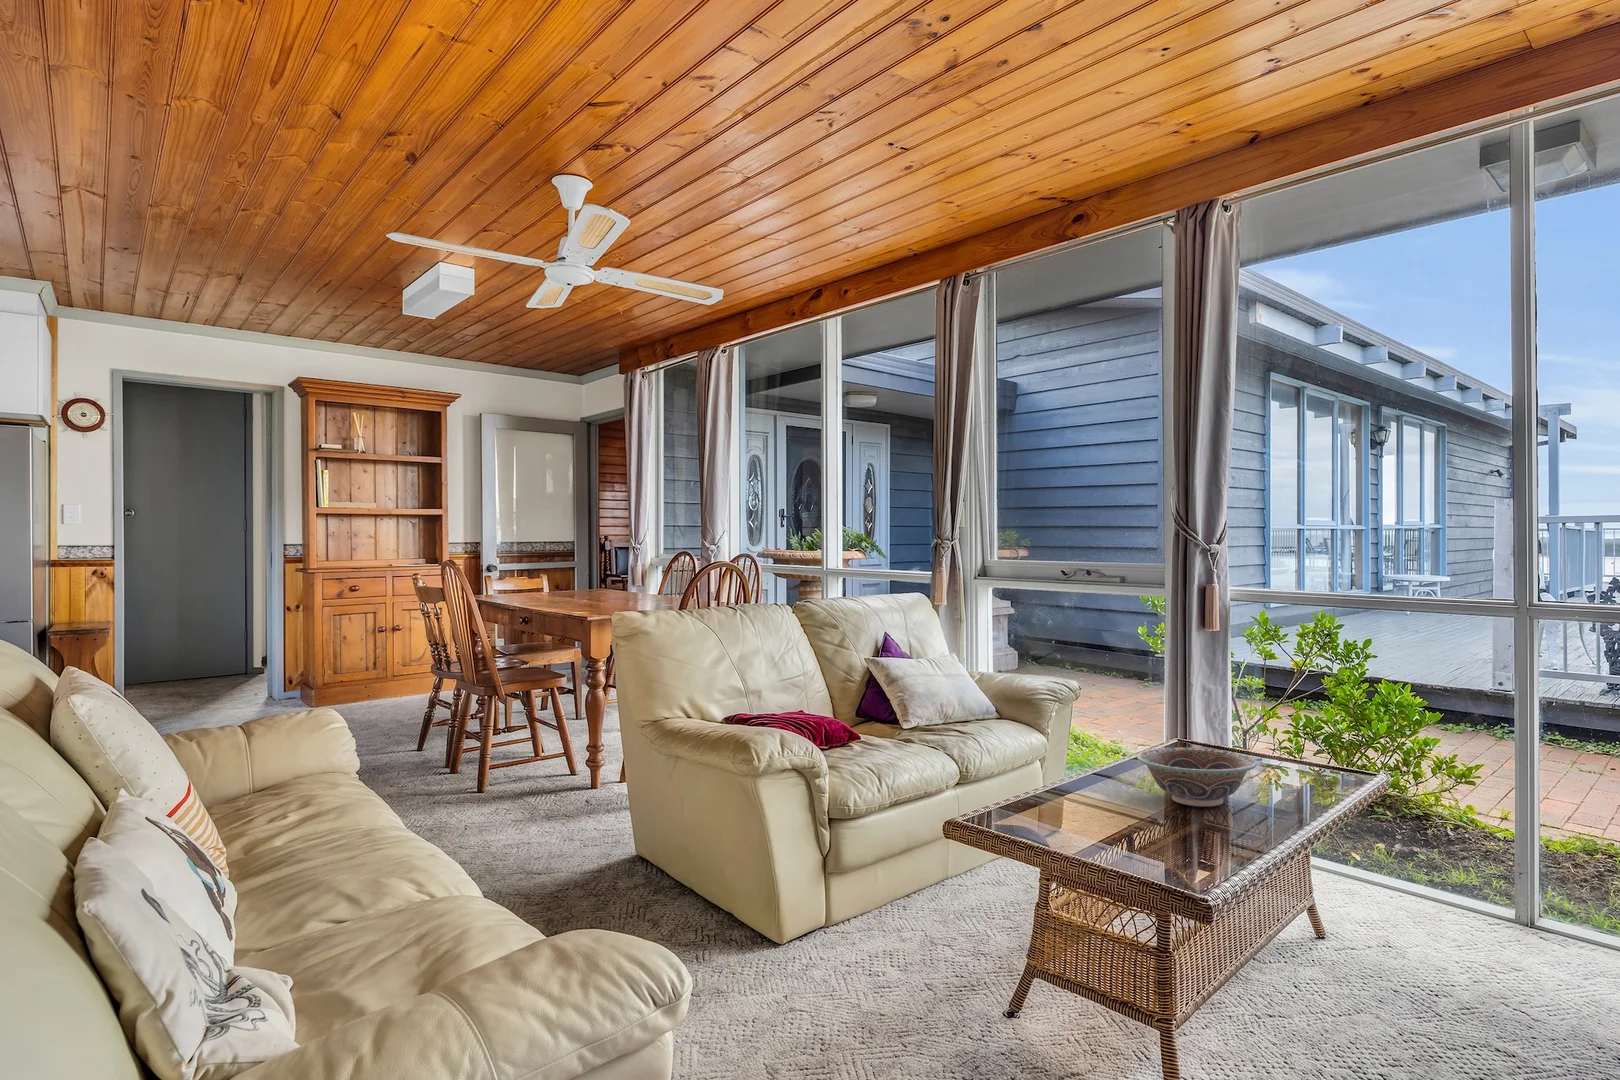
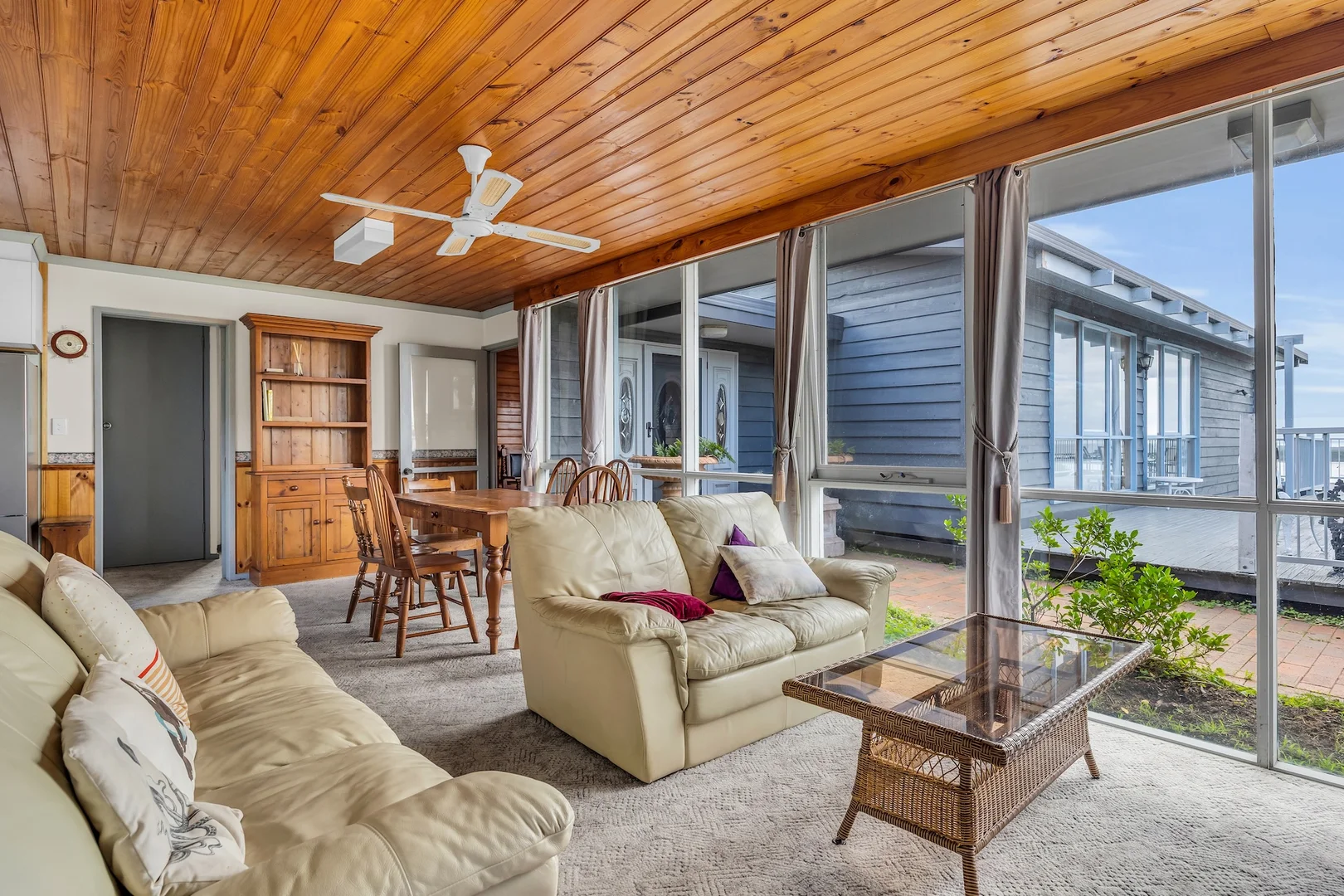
- decorative bowl [1135,747,1258,808]
